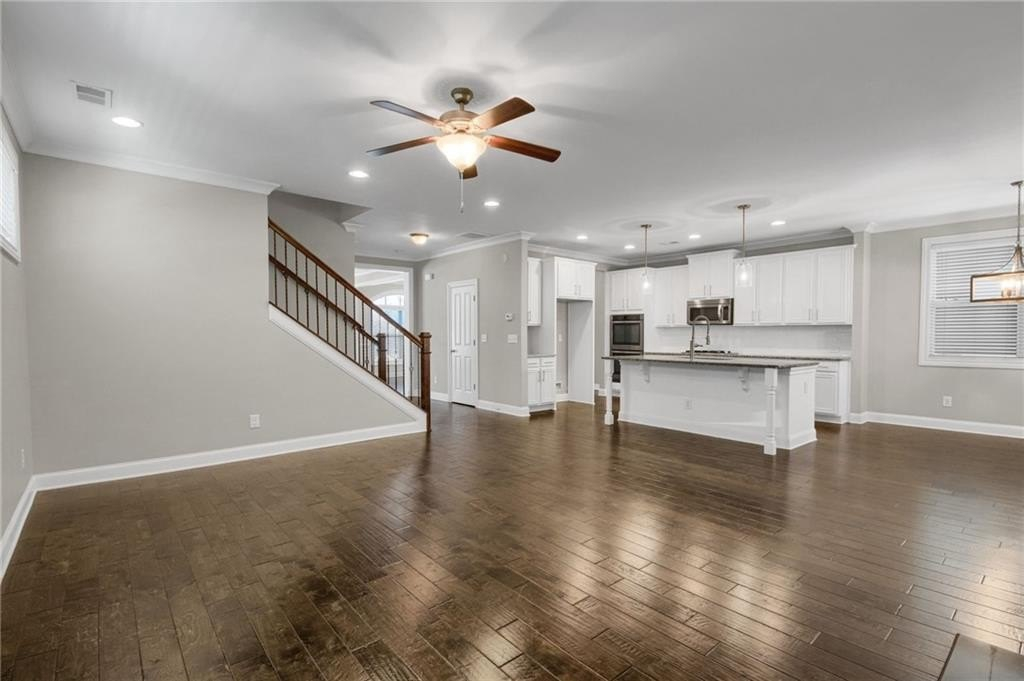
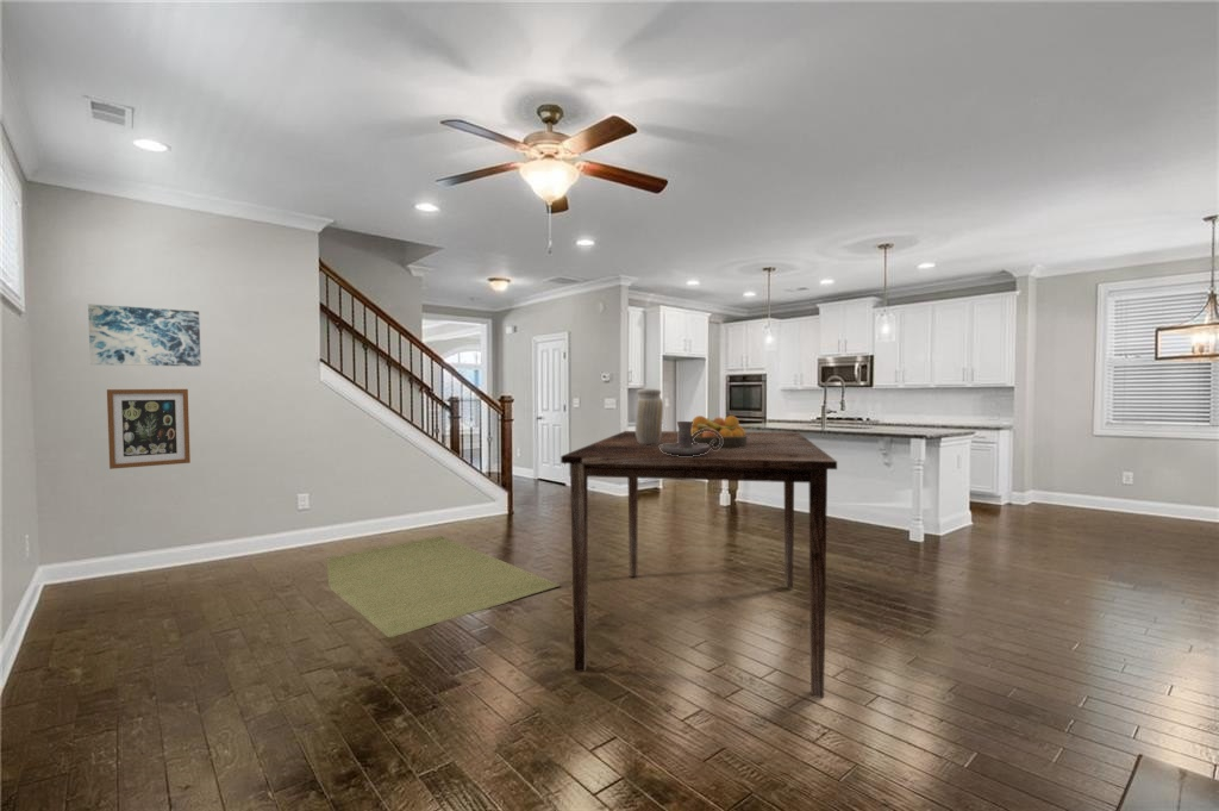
+ wall art [106,388,192,470]
+ fruit bowl [692,414,746,448]
+ rug [326,535,562,640]
+ wall art [87,302,202,368]
+ dining table [560,430,838,699]
+ vase [634,388,664,445]
+ candle holder [659,420,723,456]
